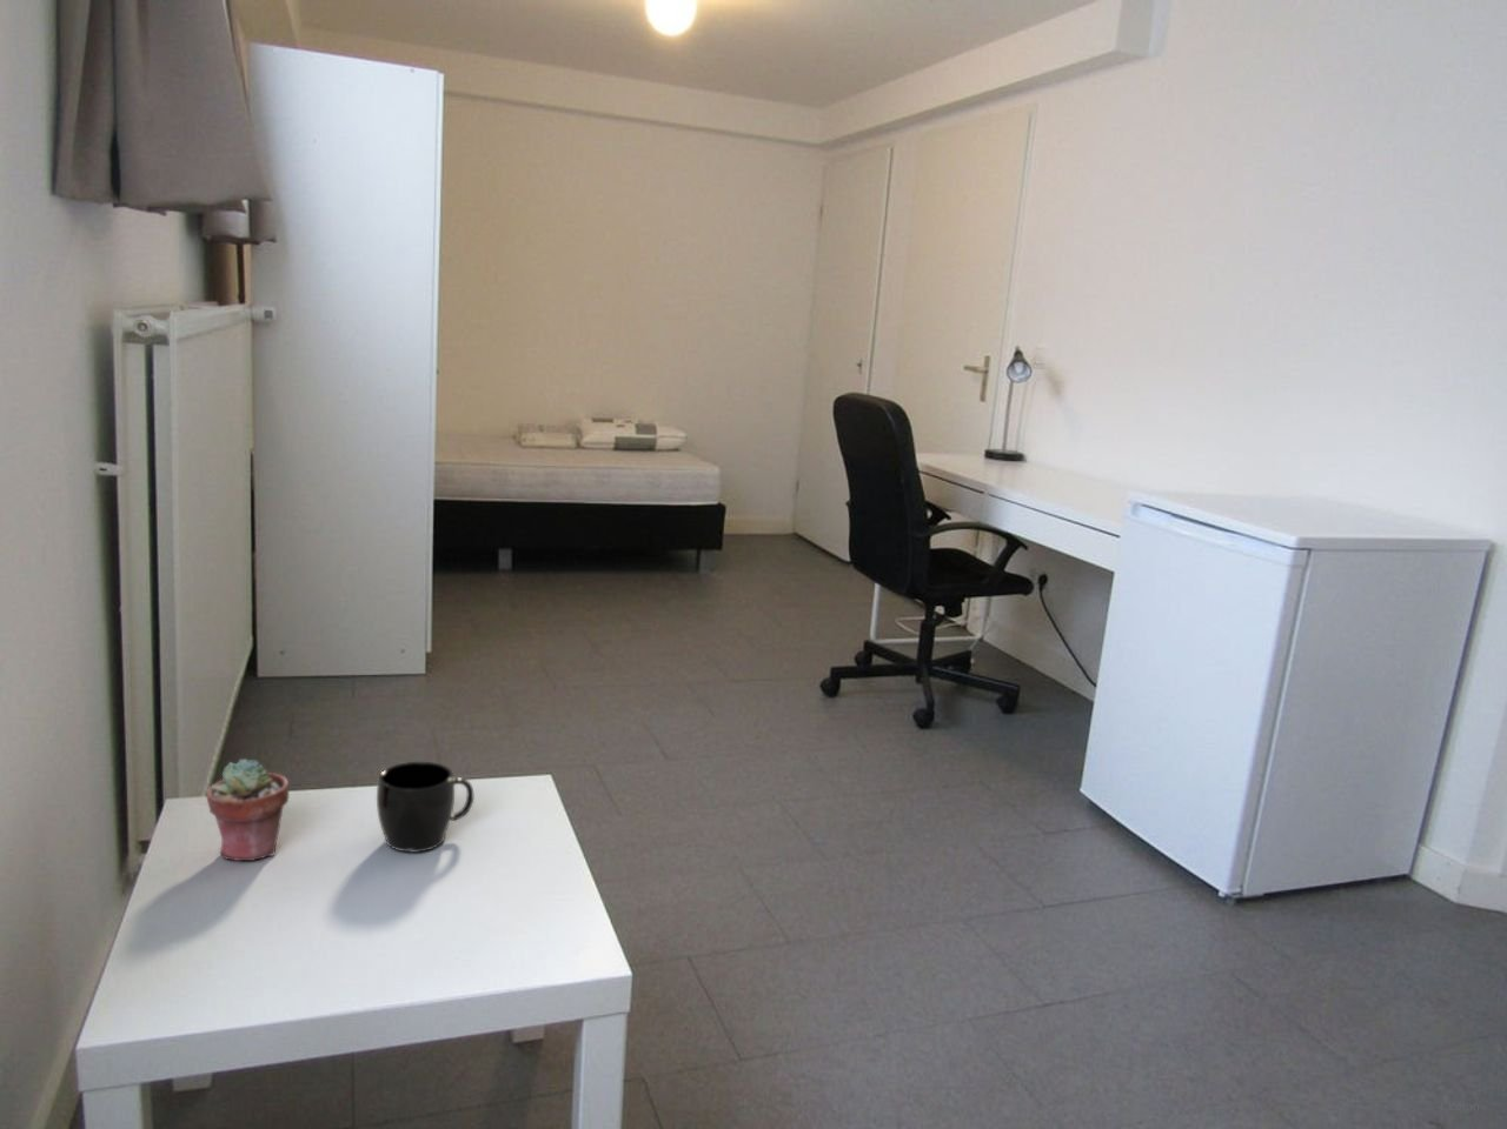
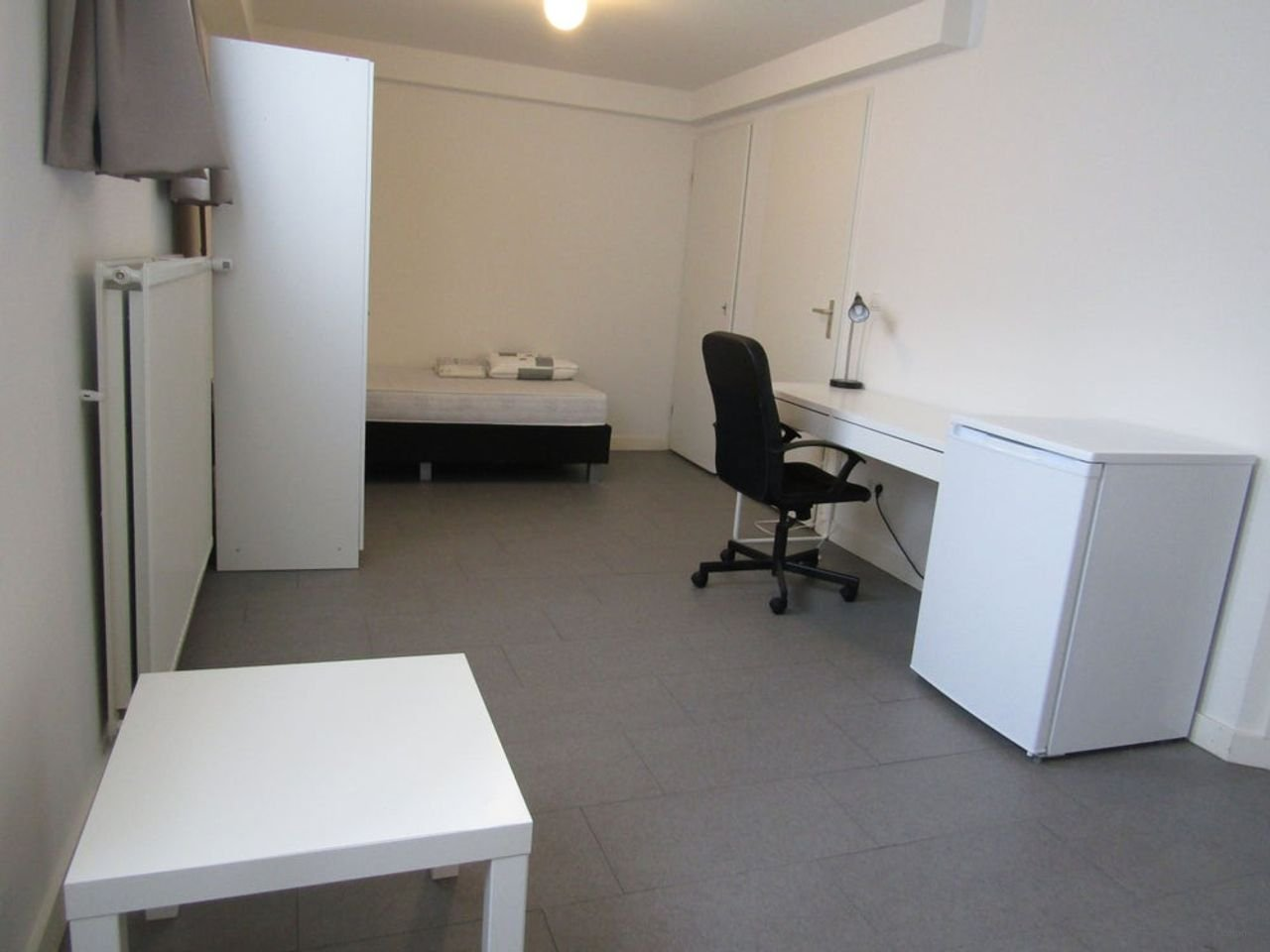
- mug [376,761,475,854]
- potted succulent [205,758,290,862]
